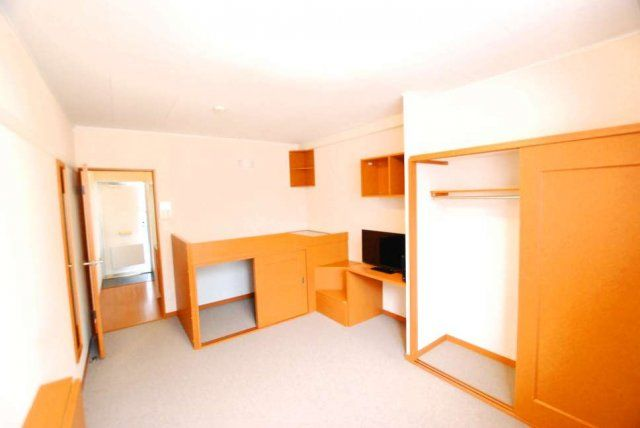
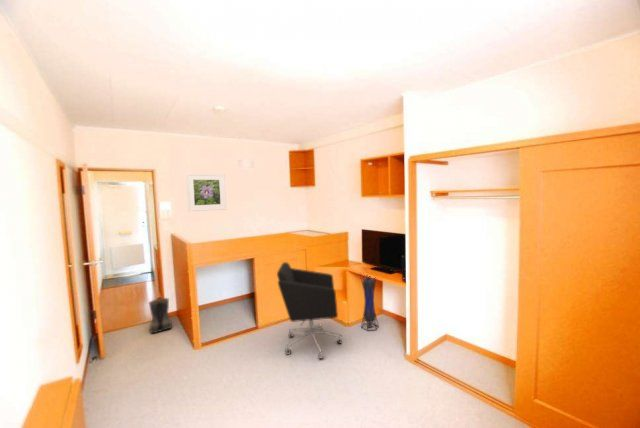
+ lantern [359,273,380,332]
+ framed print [185,173,227,212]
+ boots [147,297,173,334]
+ office chair [276,261,343,360]
